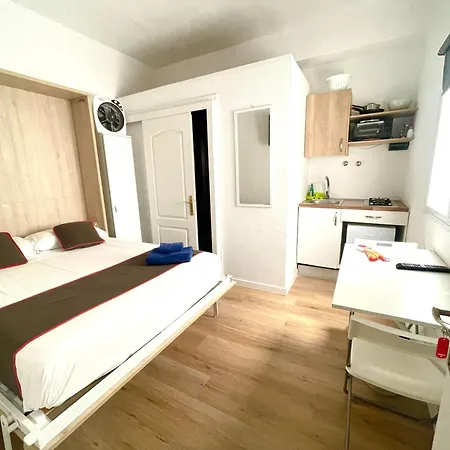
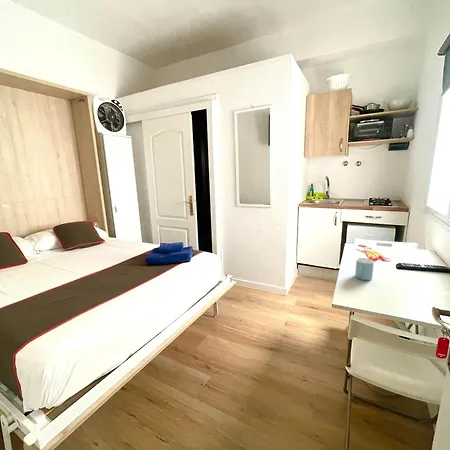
+ mug [354,257,375,281]
